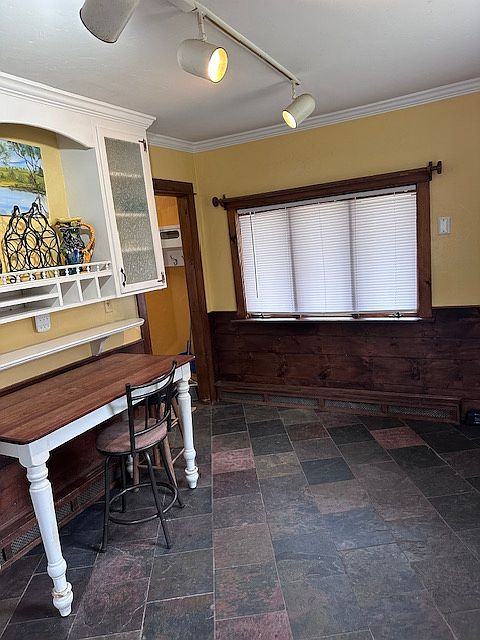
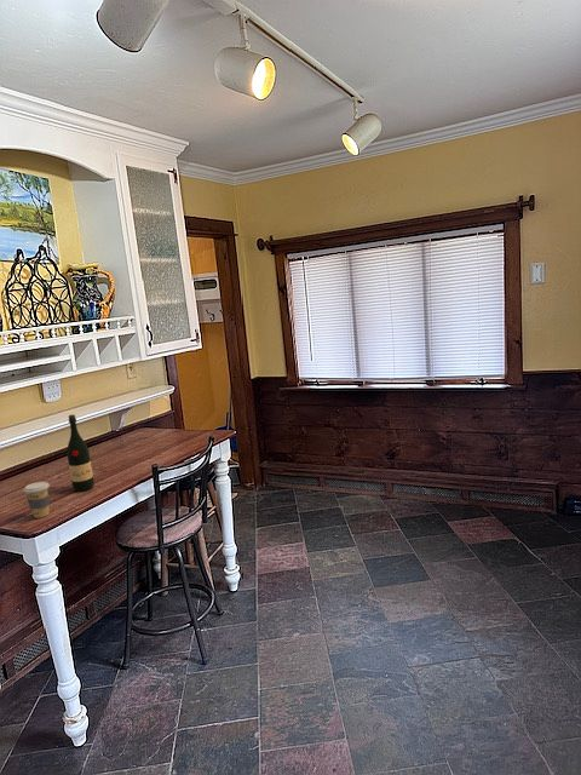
+ wine bottle [65,413,96,493]
+ coffee cup [23,481,51,519]
